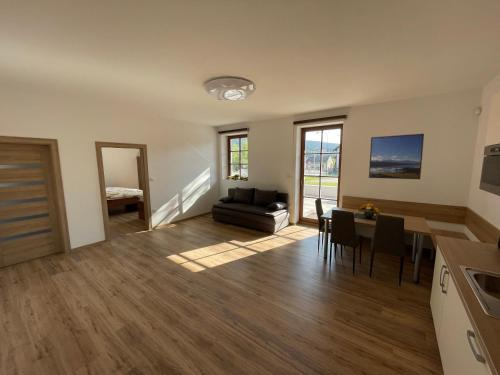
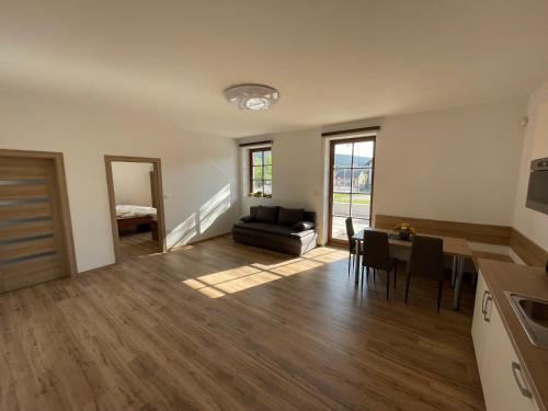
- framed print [368,133,425,180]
